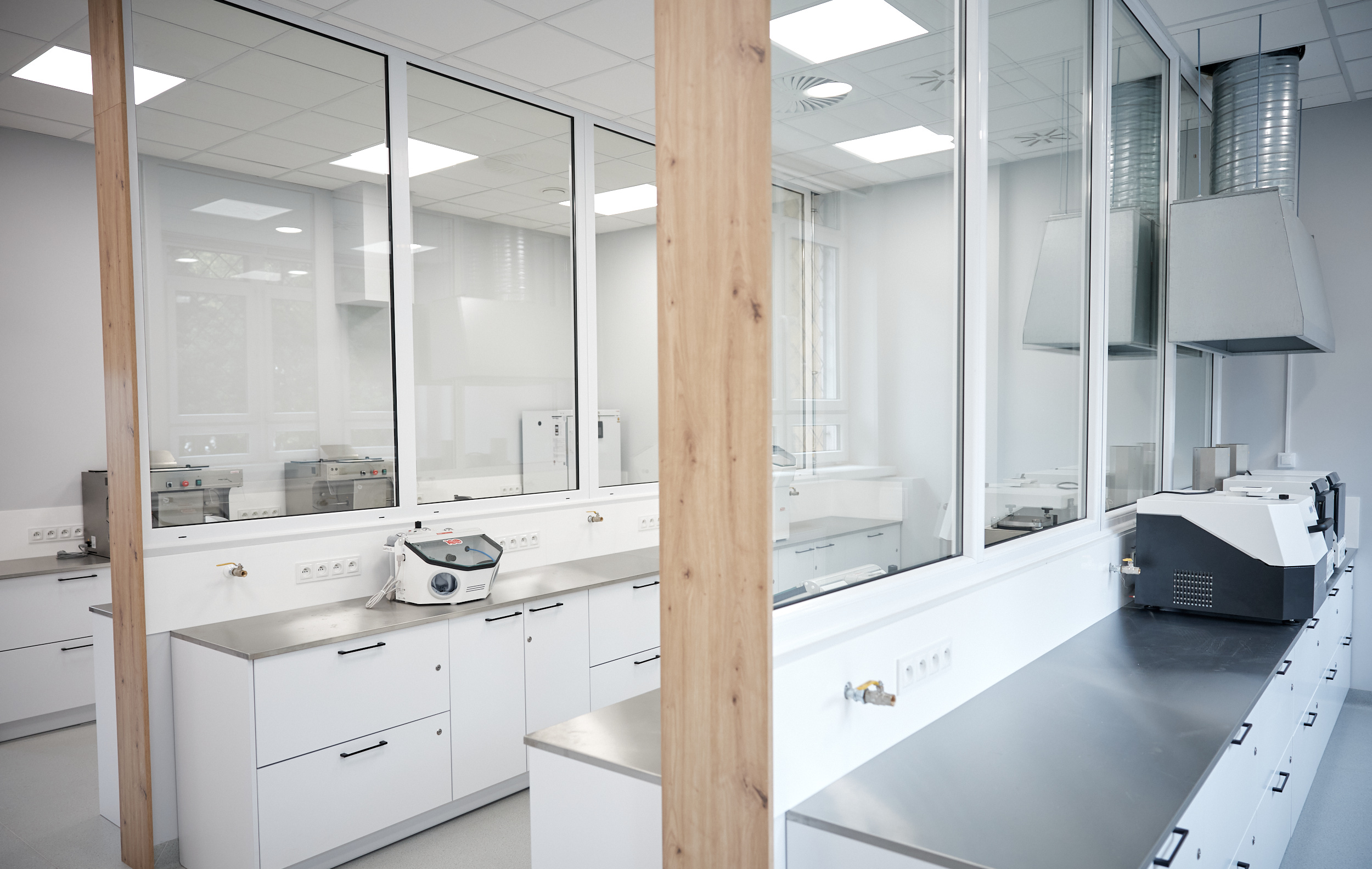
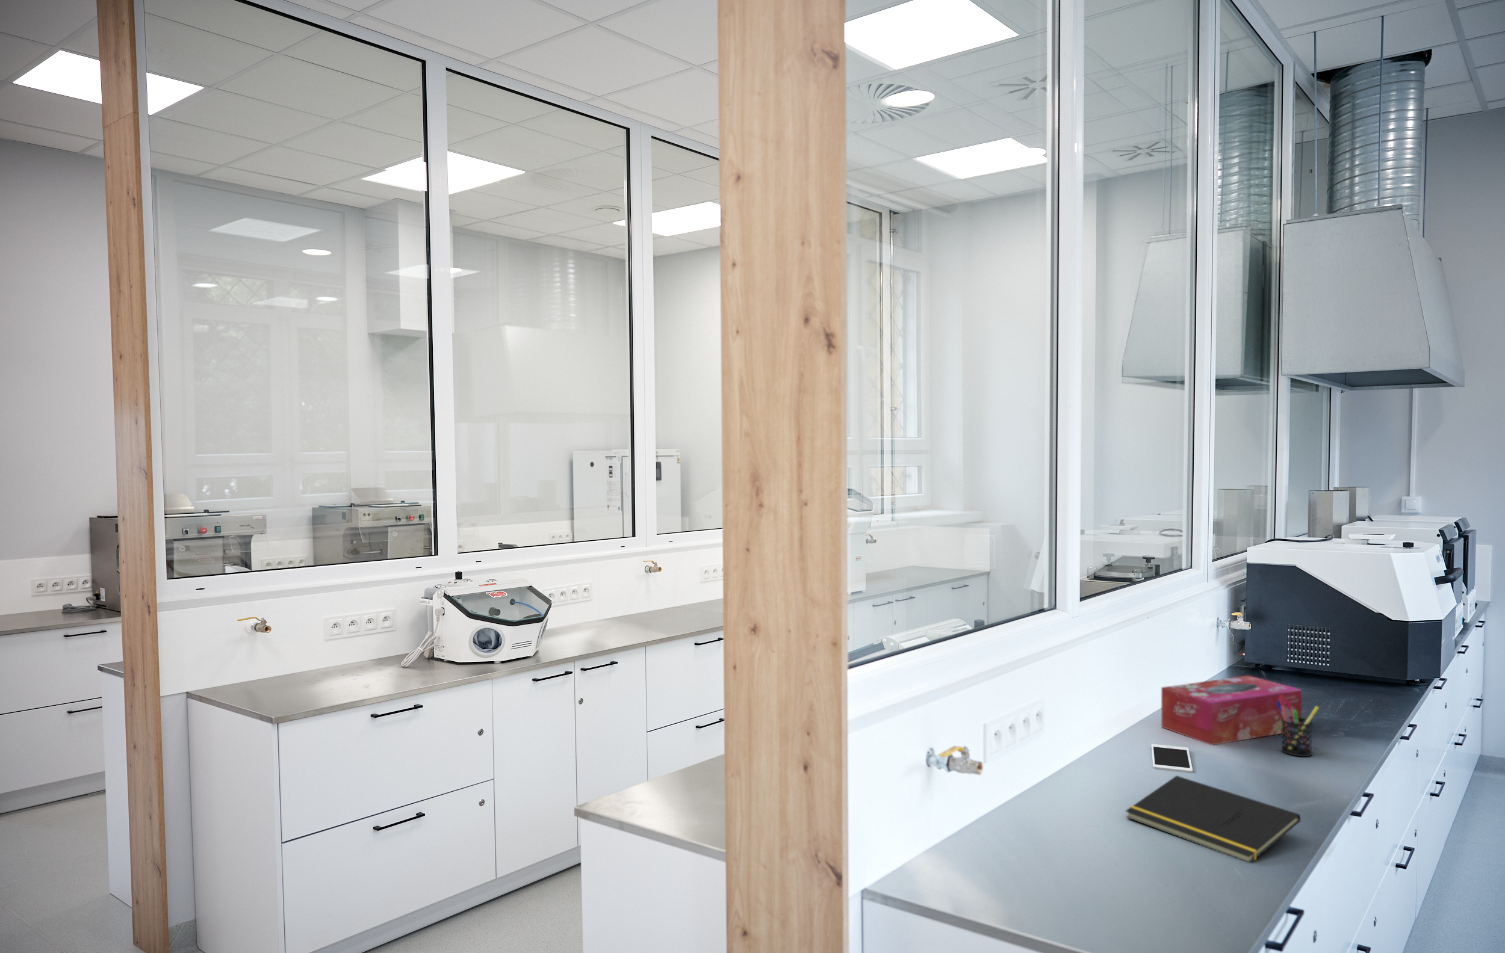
+ notepad [1125,775,1301,863]
+ cell phone [1151,744,1193,773]
+ pen holder [1276,695,1320,757]
+ tissue box [1161,676,1302,746]
